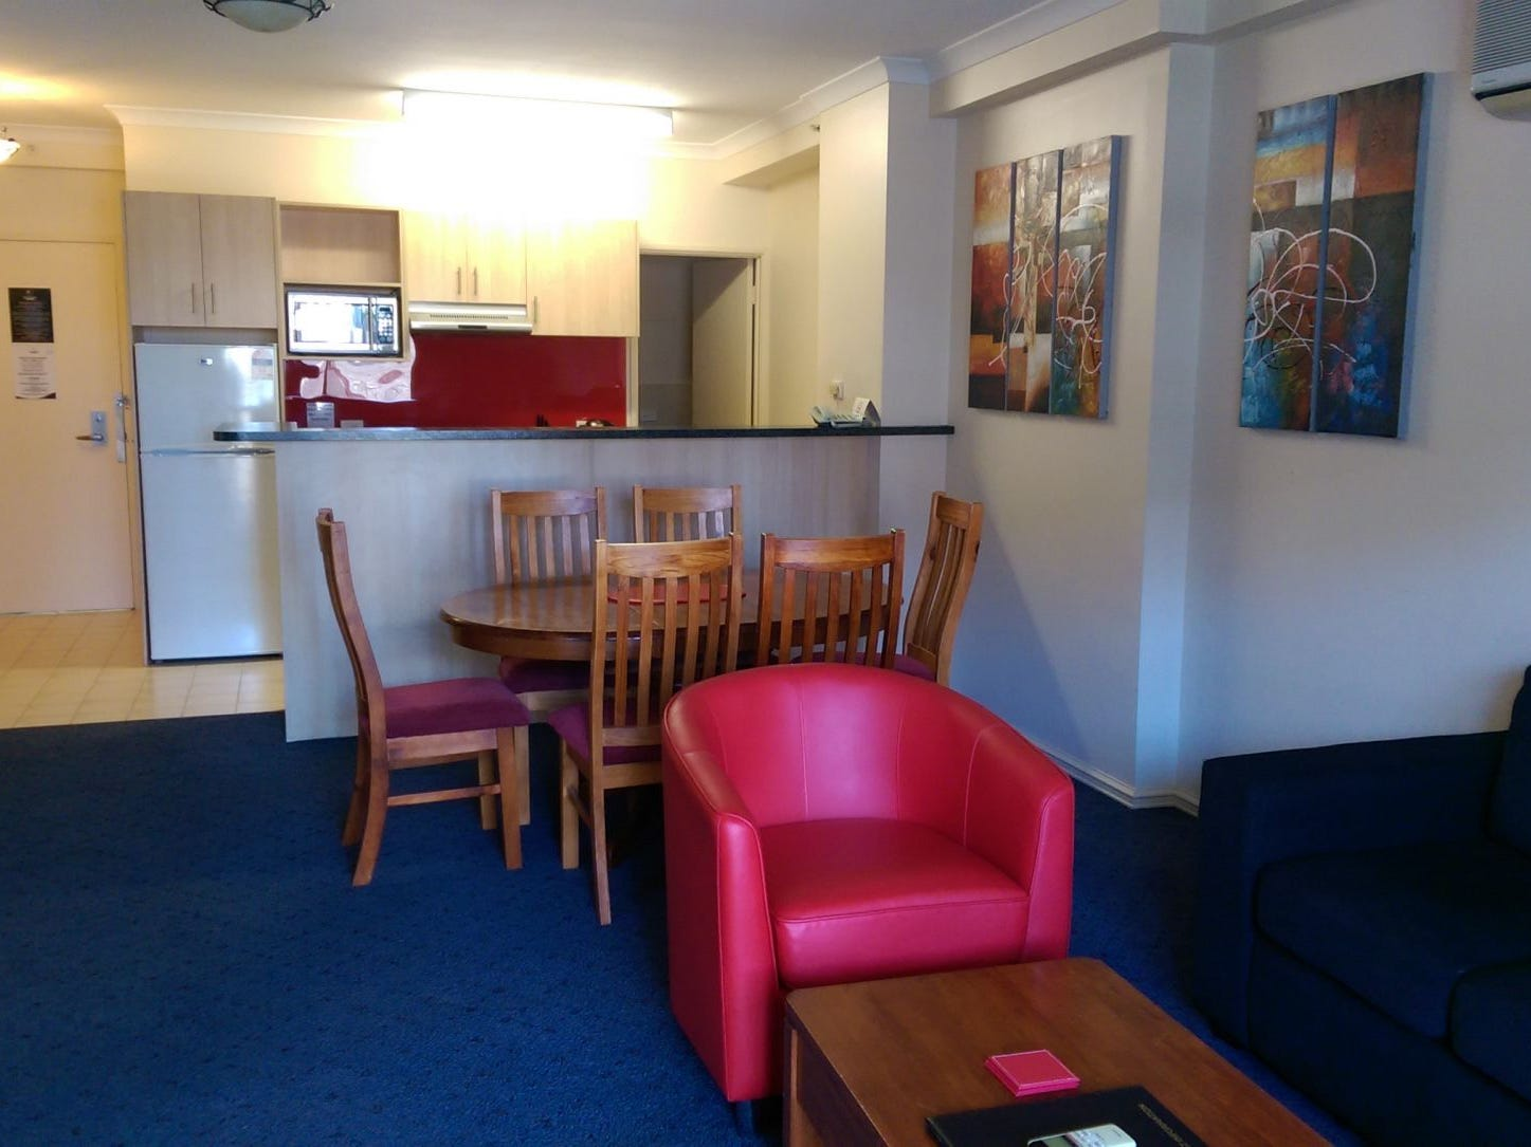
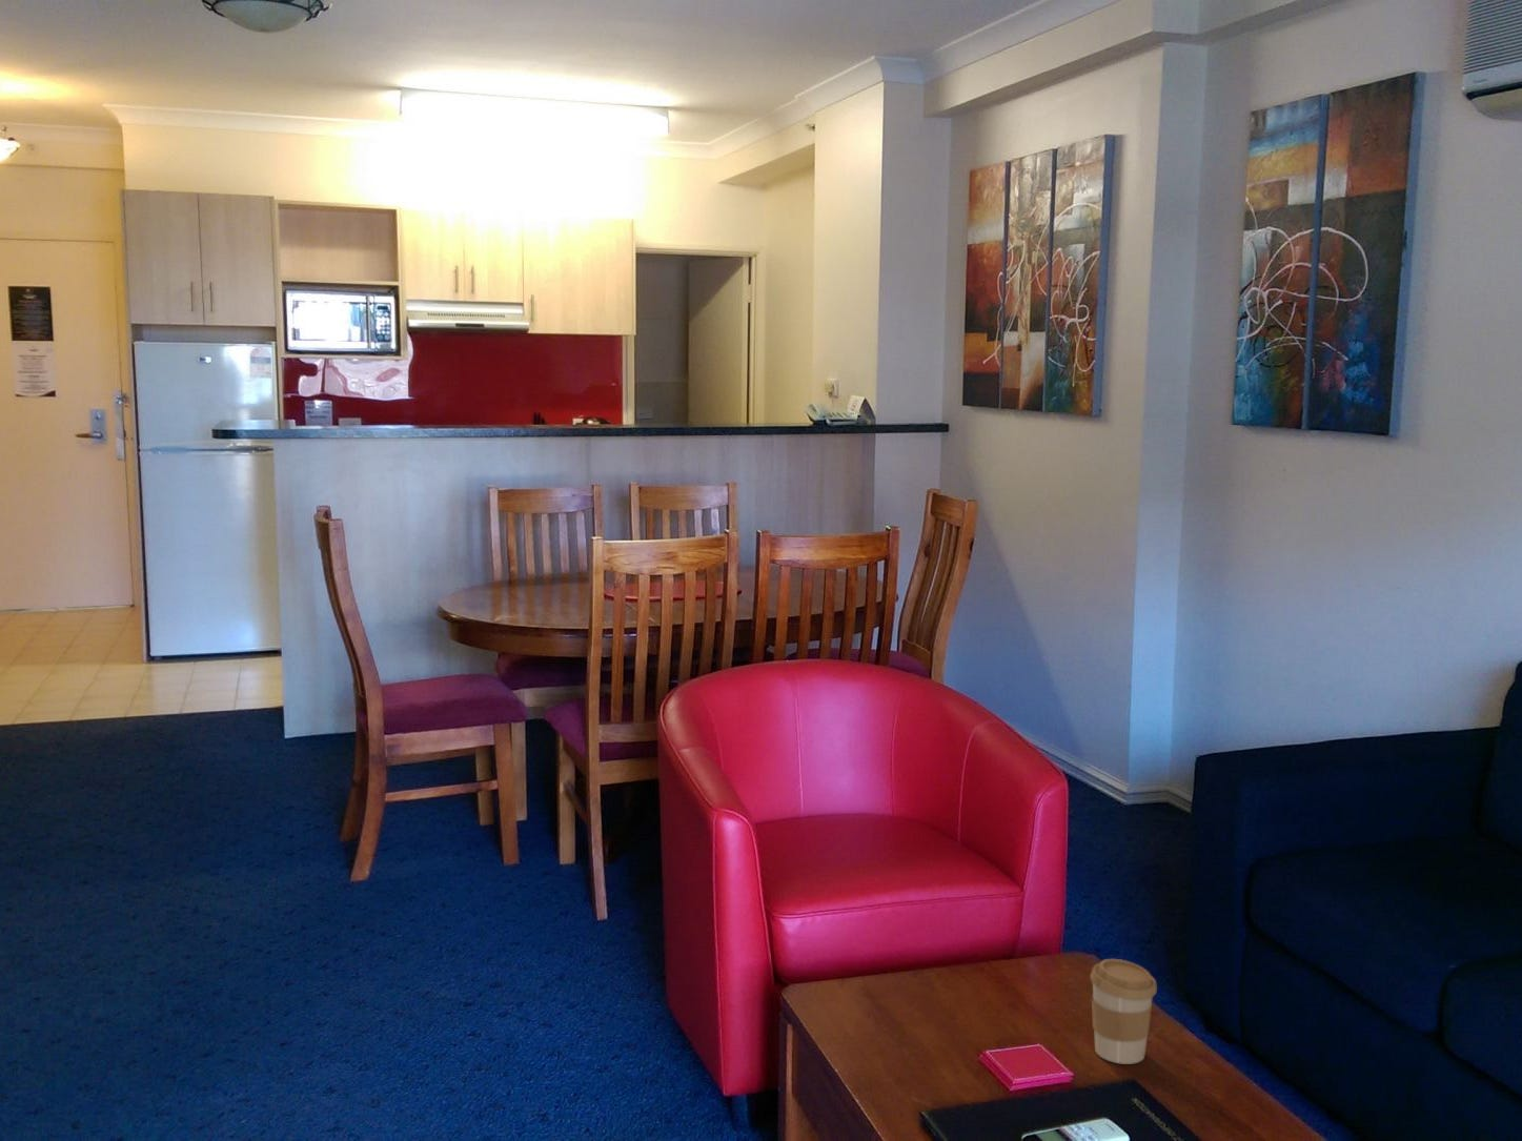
+ coffee cup [1088,958,1158,1065]
